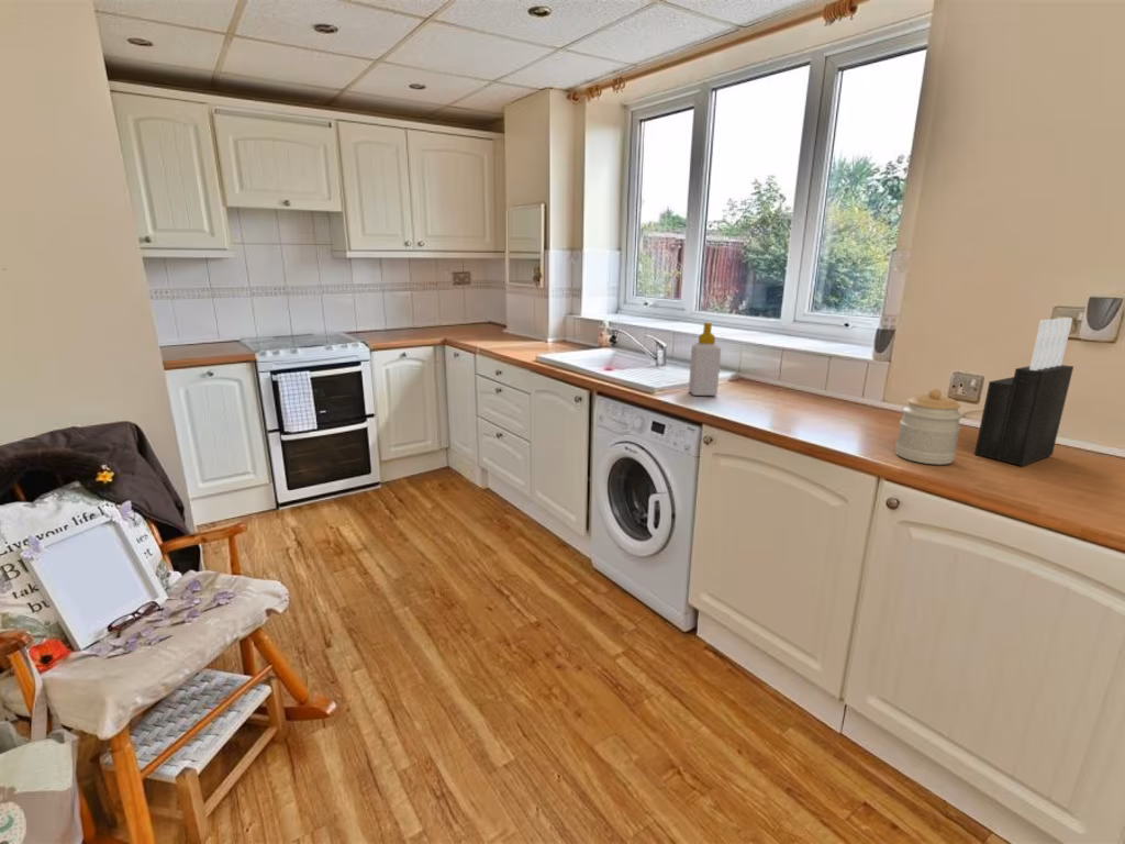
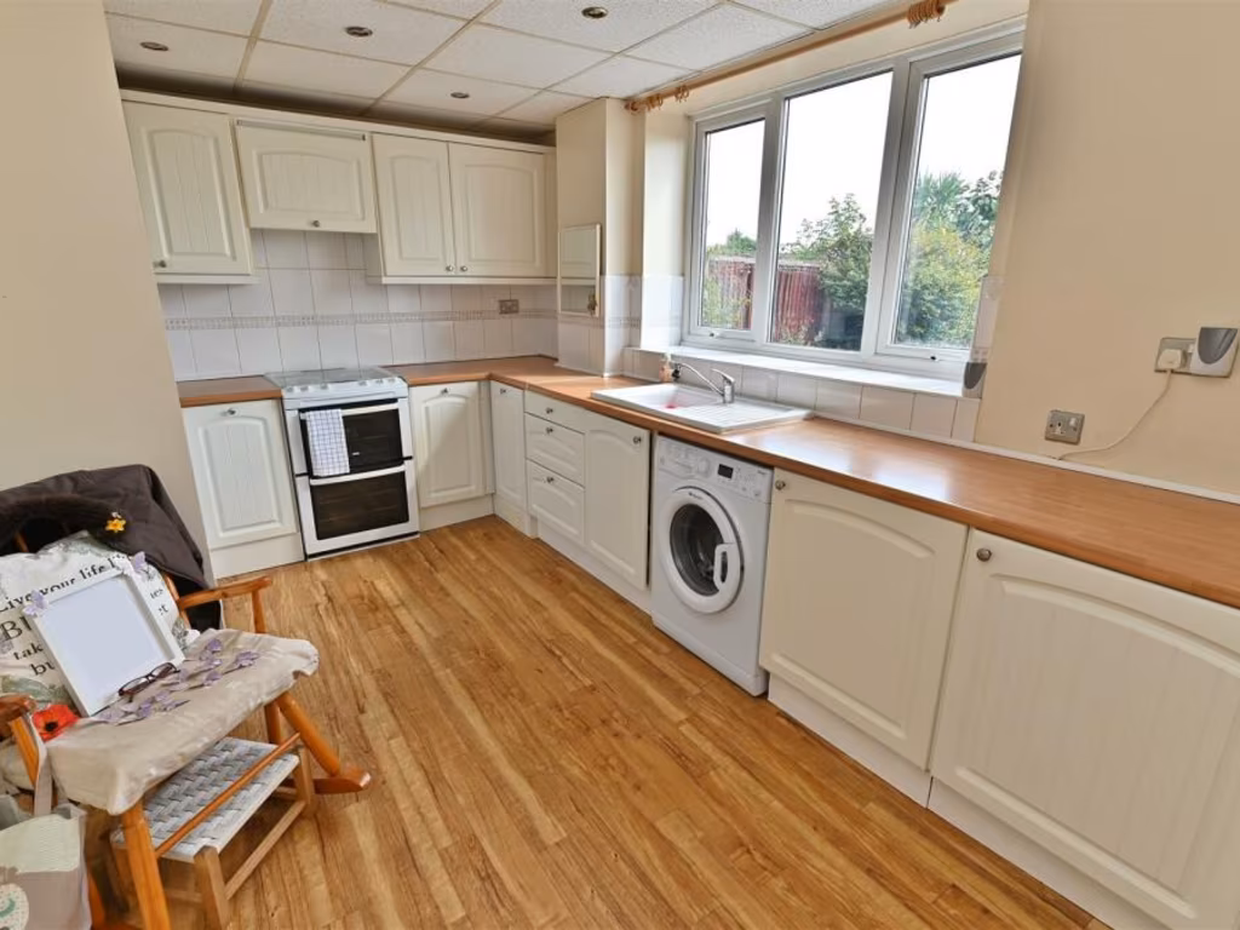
- soap bottle [688,321,722,397]
- jar [894,388,965,466]
- knife block [973,316,1074,467]
